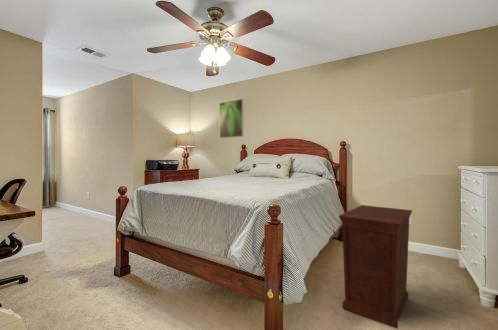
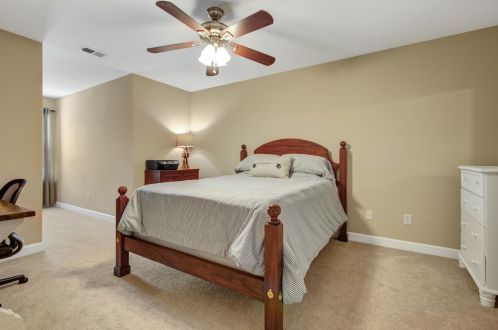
- nightstand [338,204,414,330]
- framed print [218,98,245,139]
